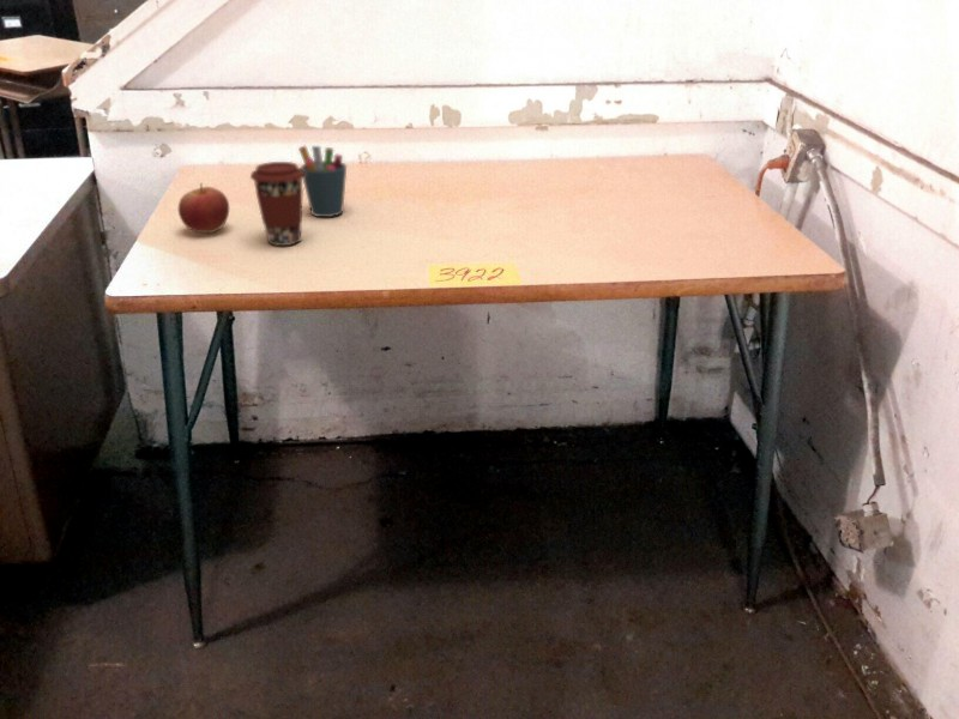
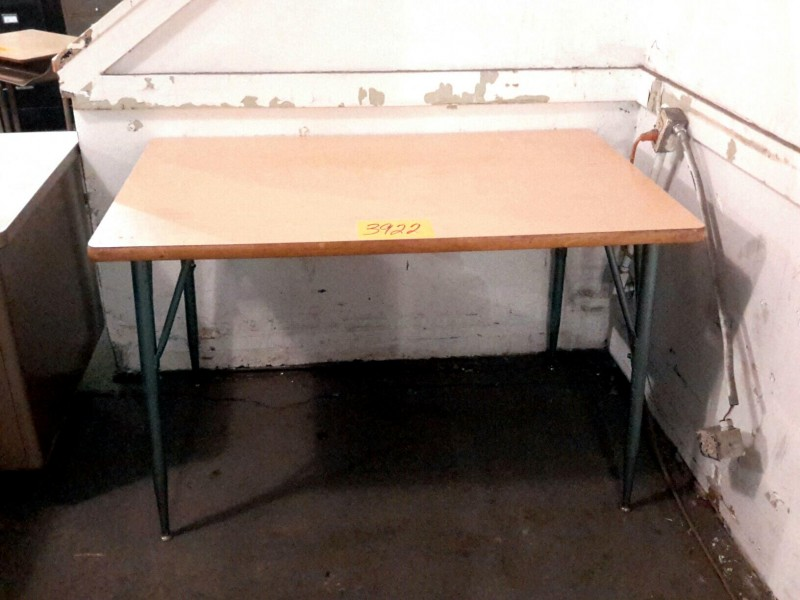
- coffee cup [249,161,304,247]
- pen holder [297,145,348,218]
- apple [177,182,230,234]
